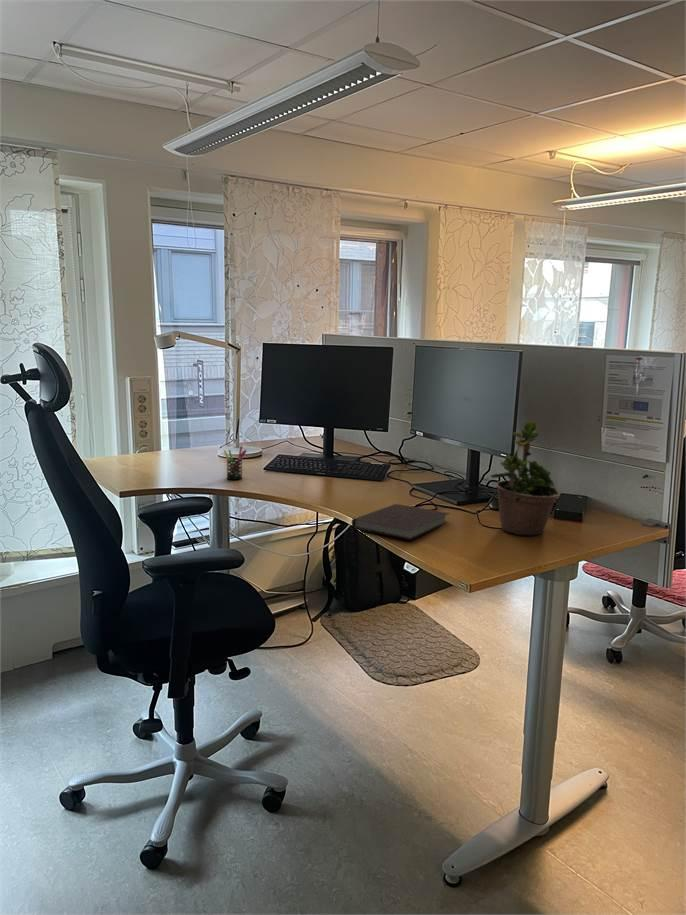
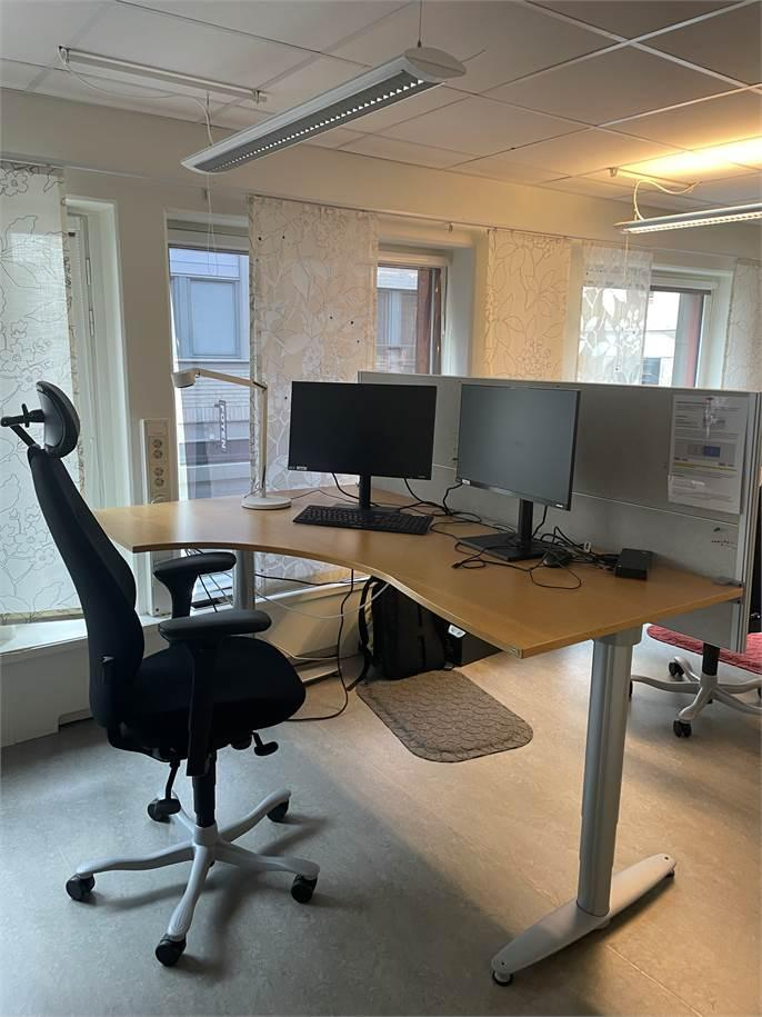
- notebook [351,503,451,541]
- potted plant [490,413,561,536]
- pen holder [223,445,247,480]
